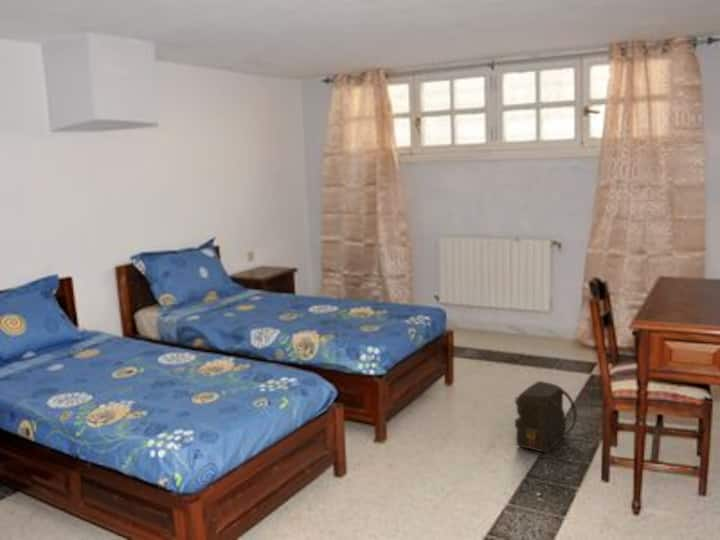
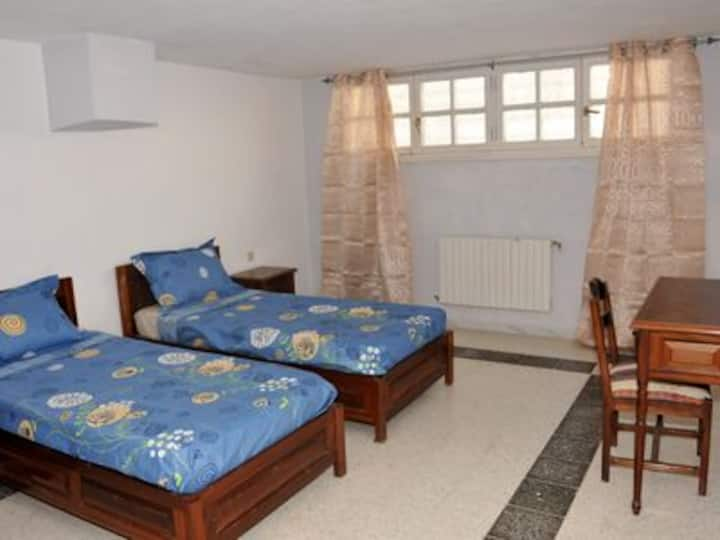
- backpack [514,380,578,454]
